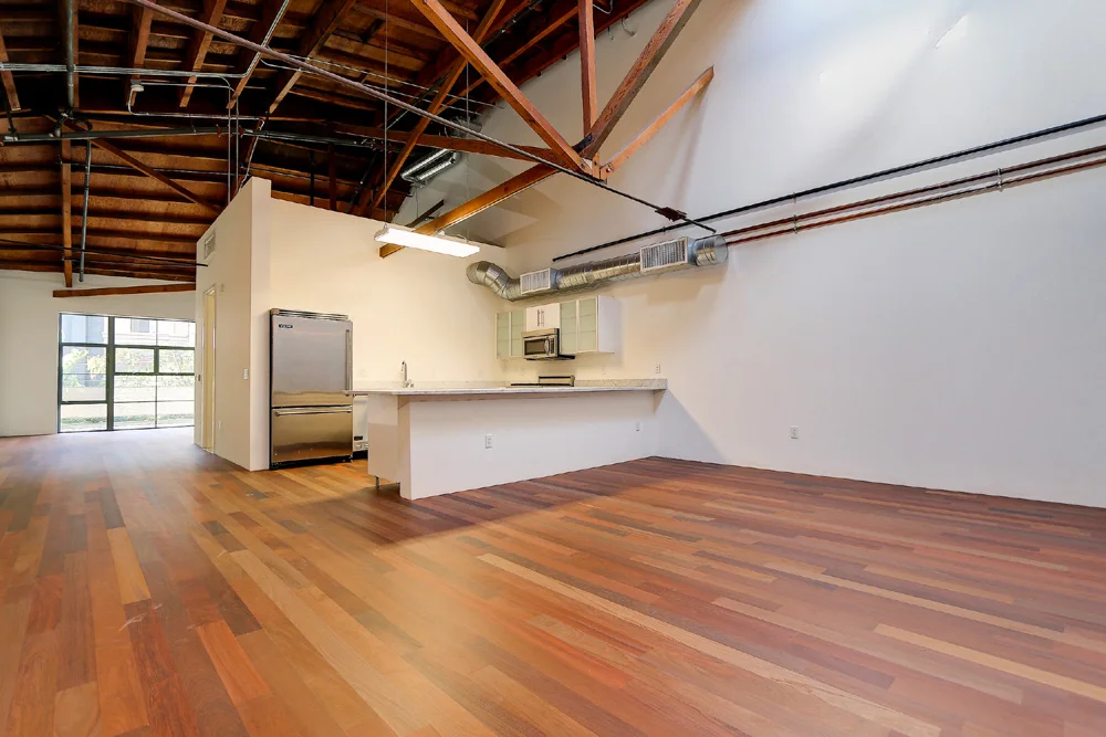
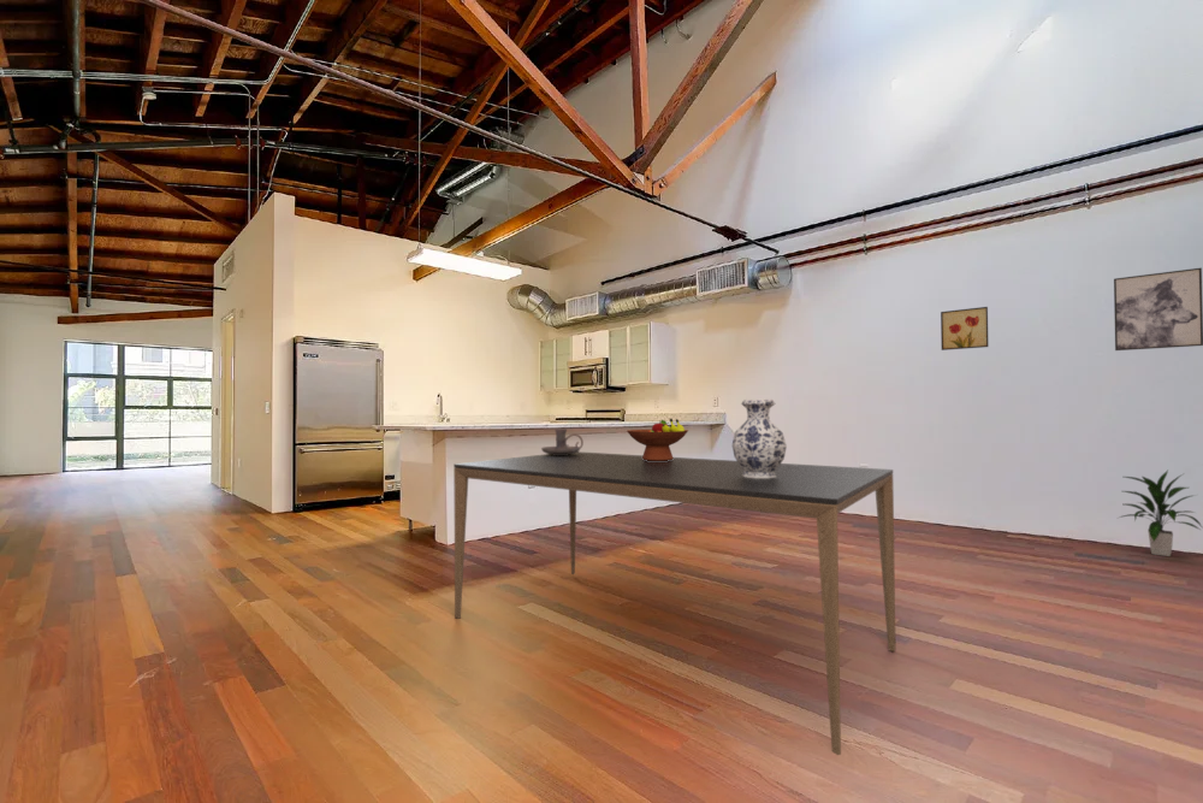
+ vase [730,398,788,478]
+ indoor plant [1118,470,1203,557]
+ wall art [940,306,990,352]
+ dining table [452,450,897,756]
+ fruit bowl [626,418,689,461]
+ candle holder [540,427,585,455]
+ wall art [1113,267,1203,352]
